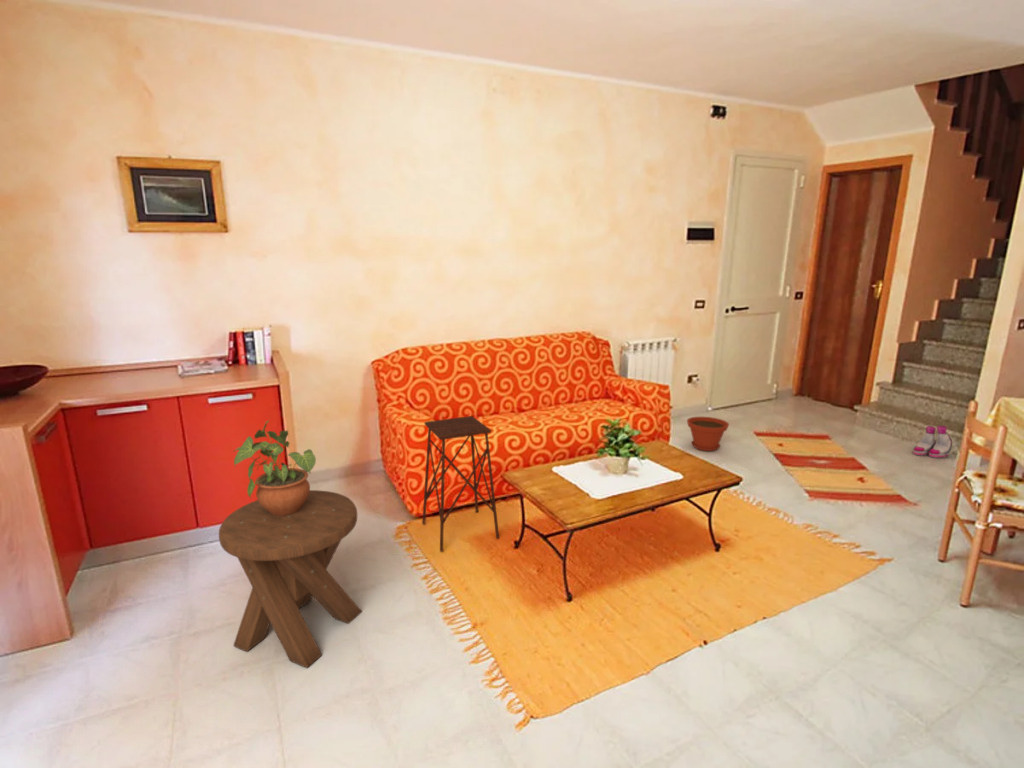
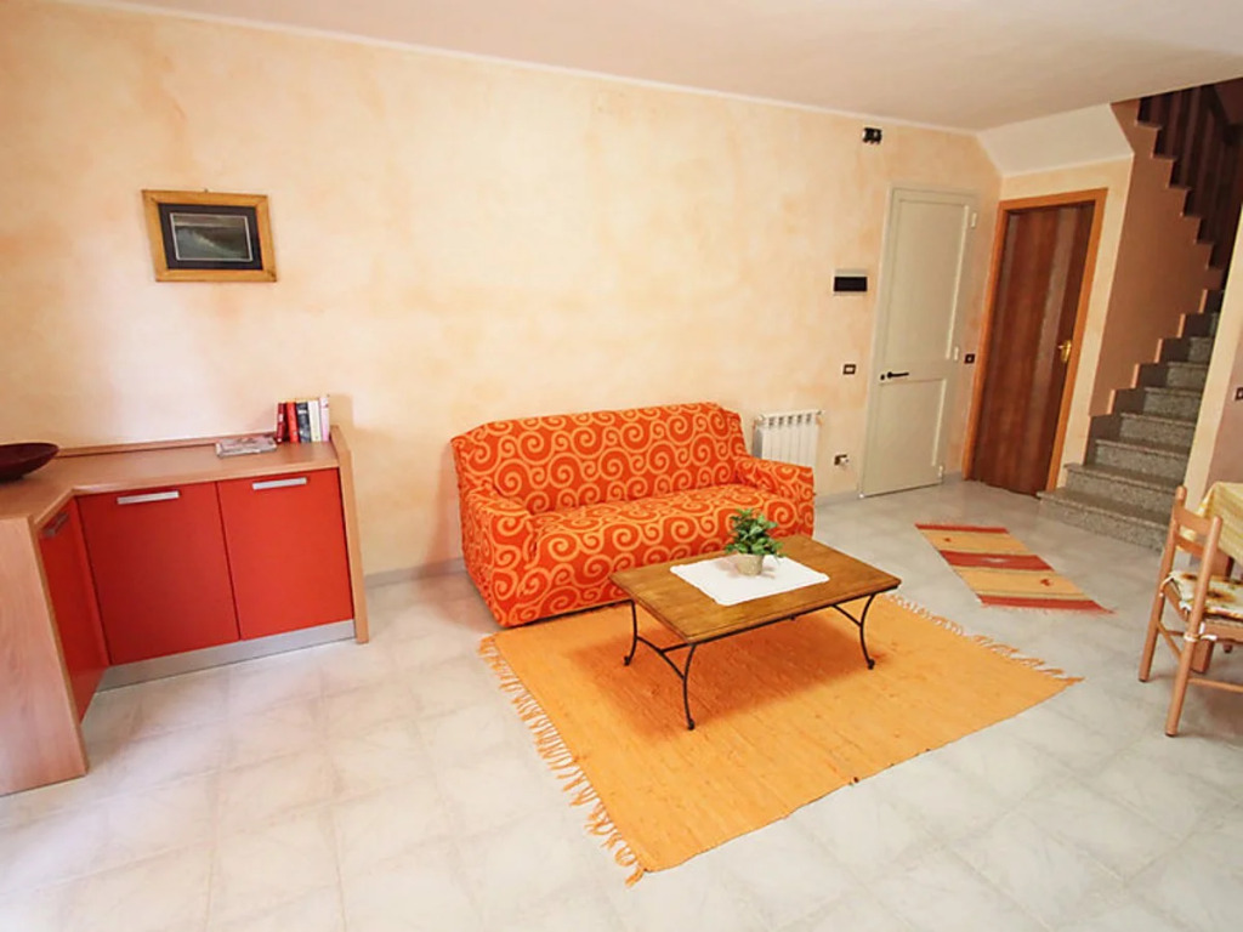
- potted plant [233,420,317,516]
- music stool [218,489,363,669]
- plant pot [686,416,730,452]
- side table [421,415,500,553]
- boots [912,425,953,459]
